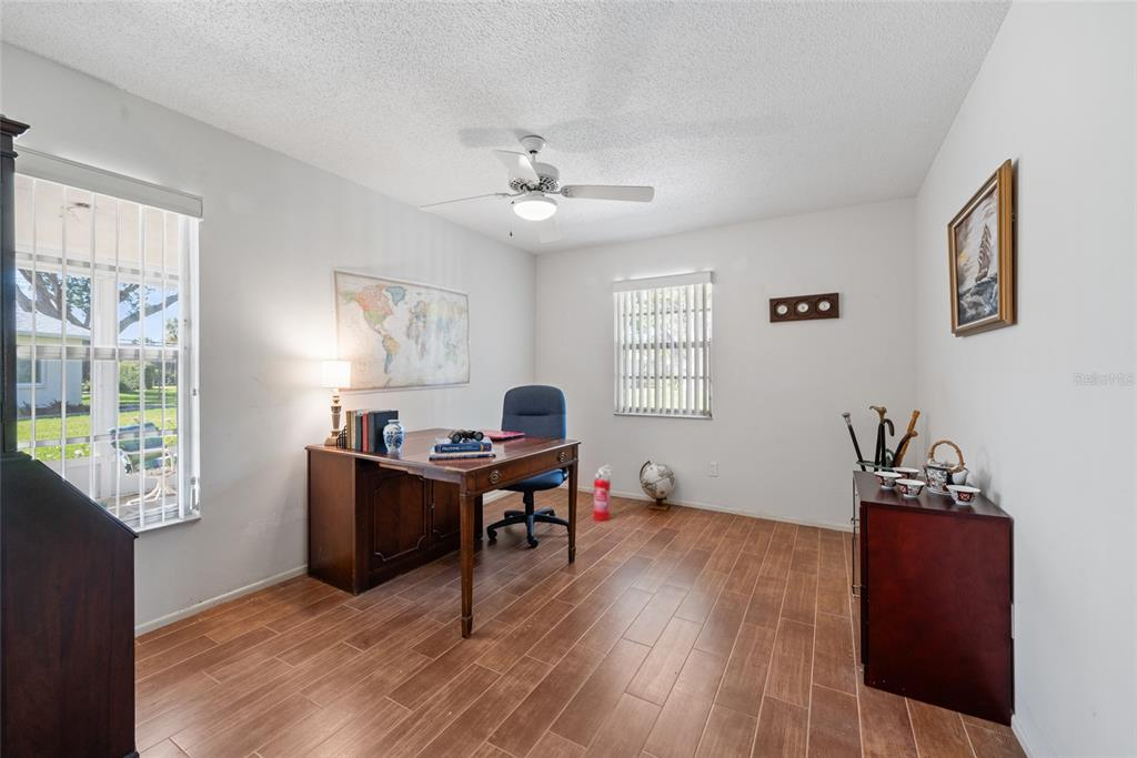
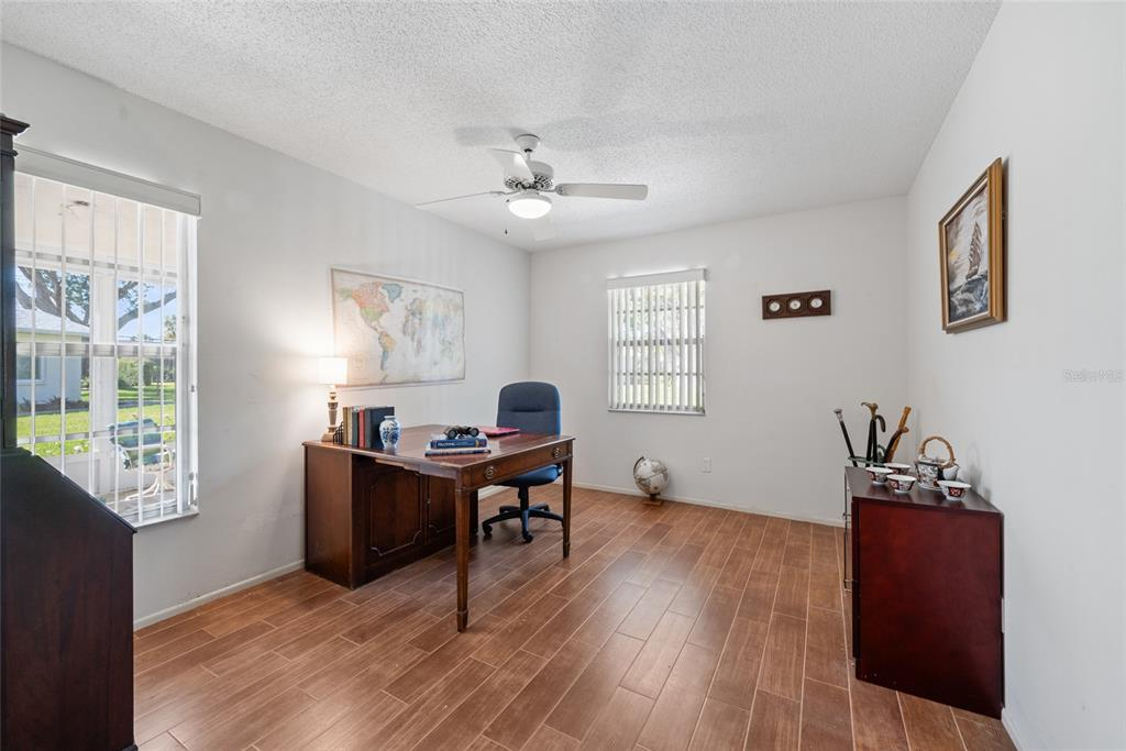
- fire extinguisher [592,463,614,522]
